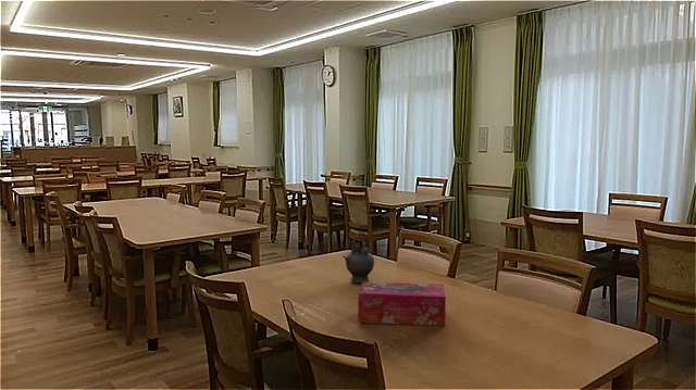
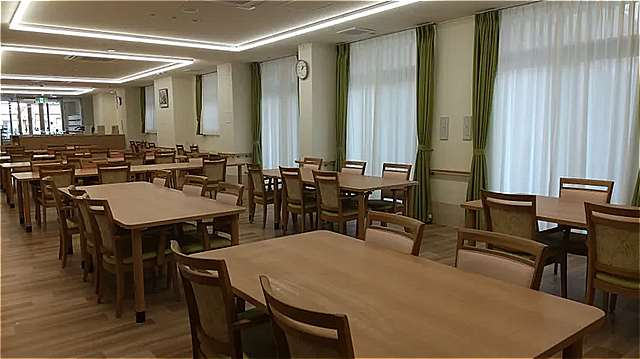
- tissue box [357,281,447,327]
- teapot [341,231,375,284]
